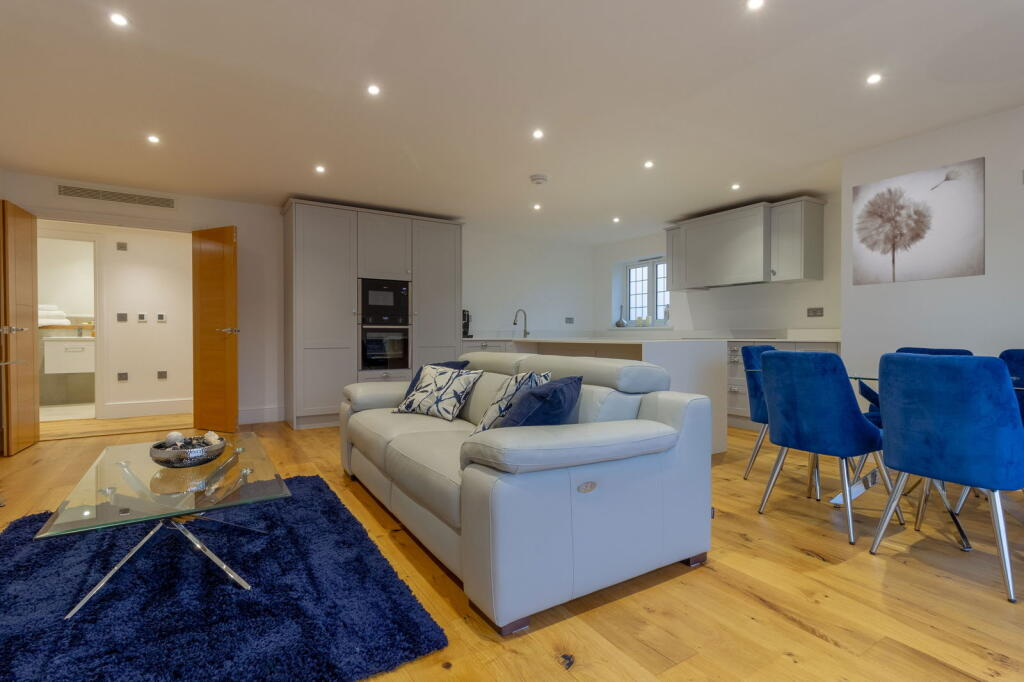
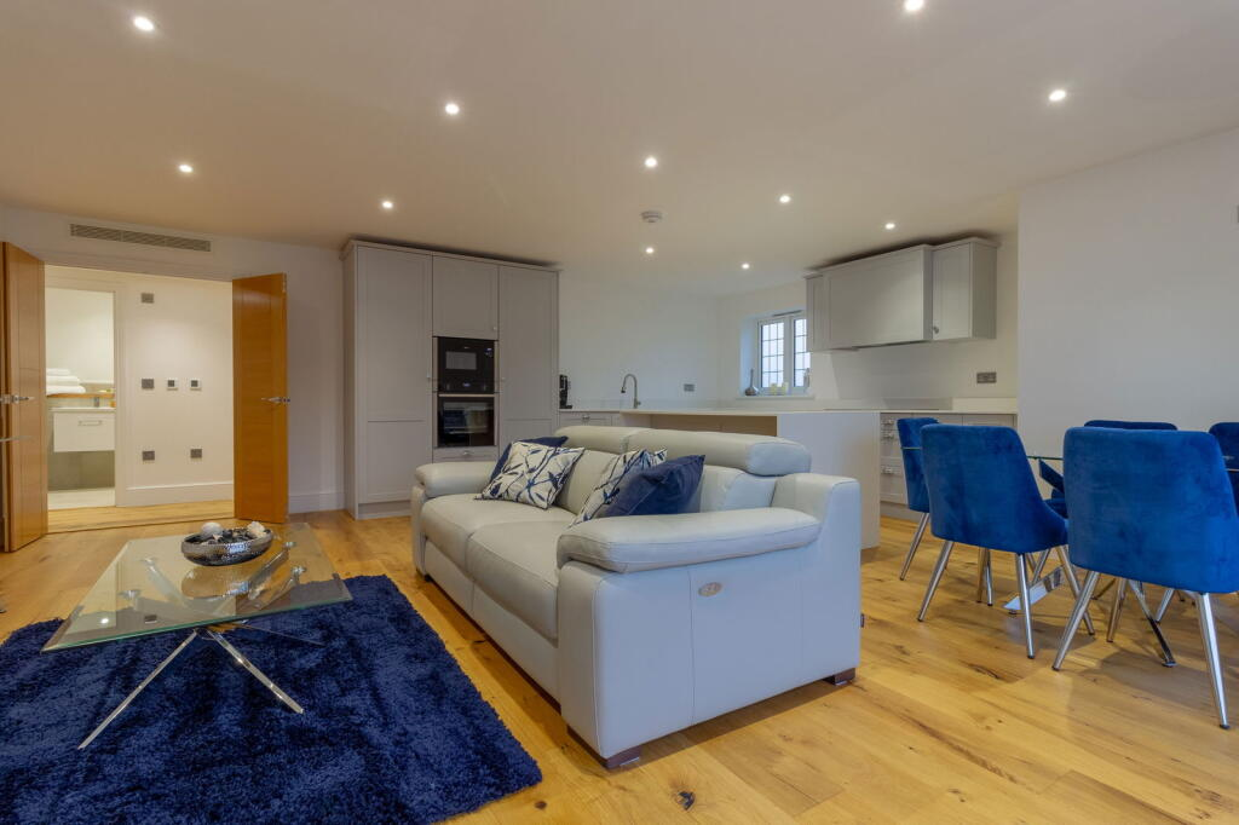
- wall art [851,156,986,286]
